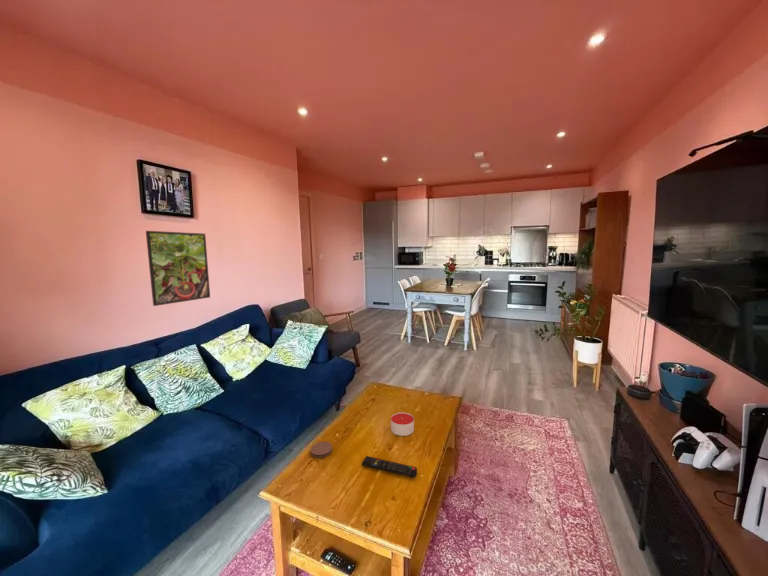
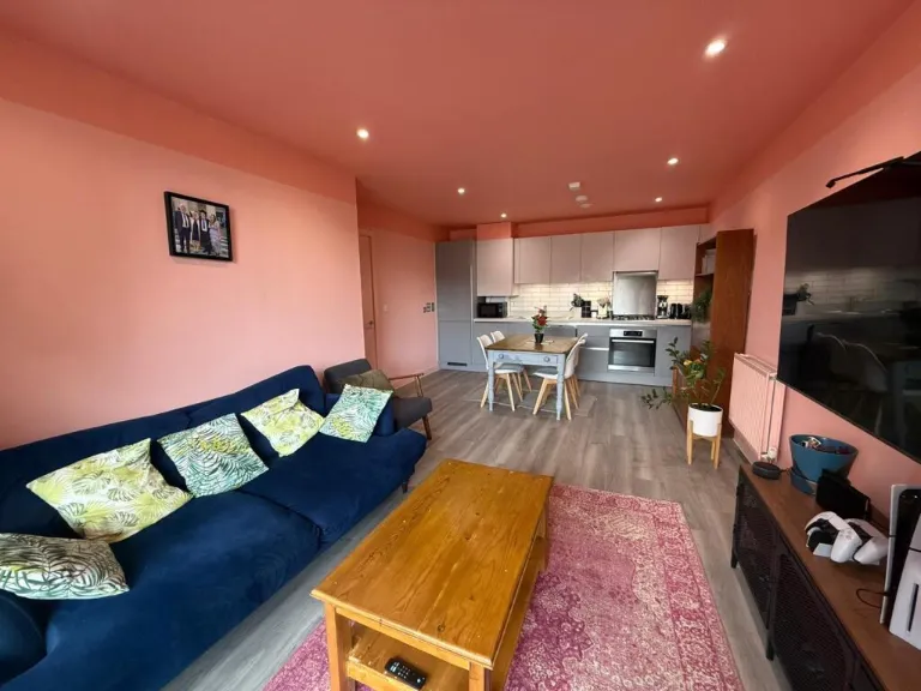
- remote control [361,455,418,478]
- coaster [310,441,333,459]
- candle [390,411,415,437]
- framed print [145,230,211,307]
